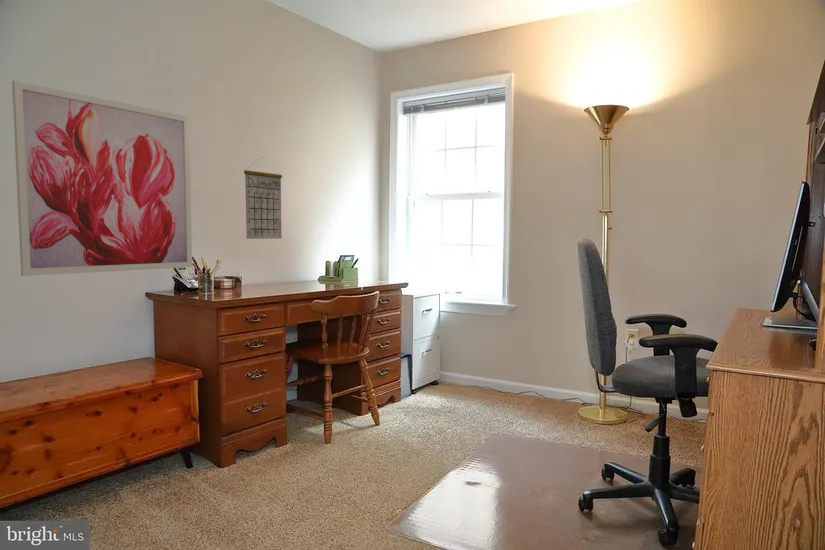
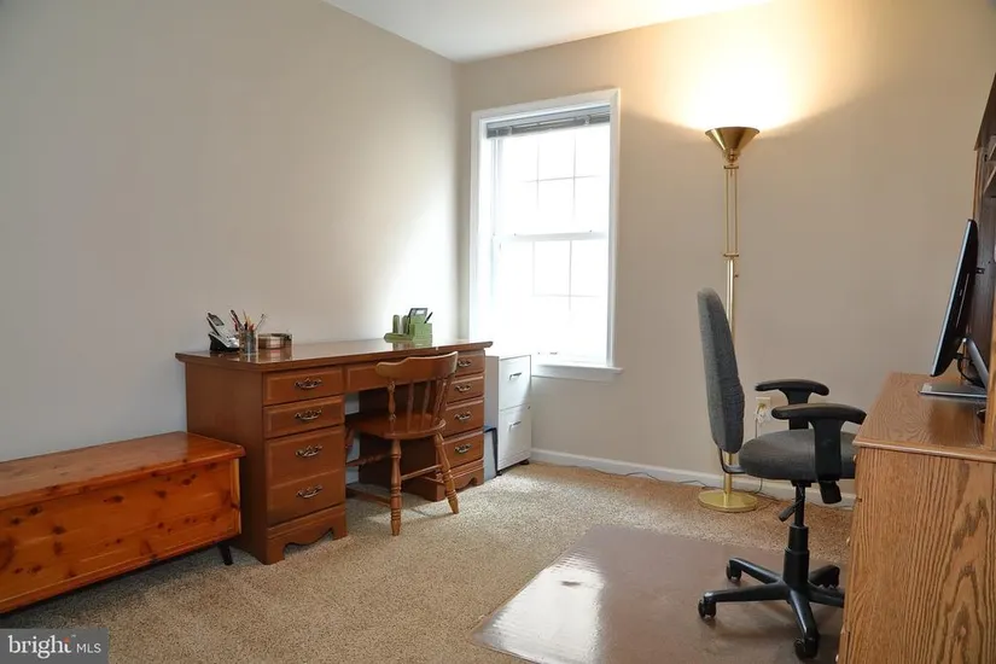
- wall art [11,80,193,277]
- calendar [243,156,283,240]
